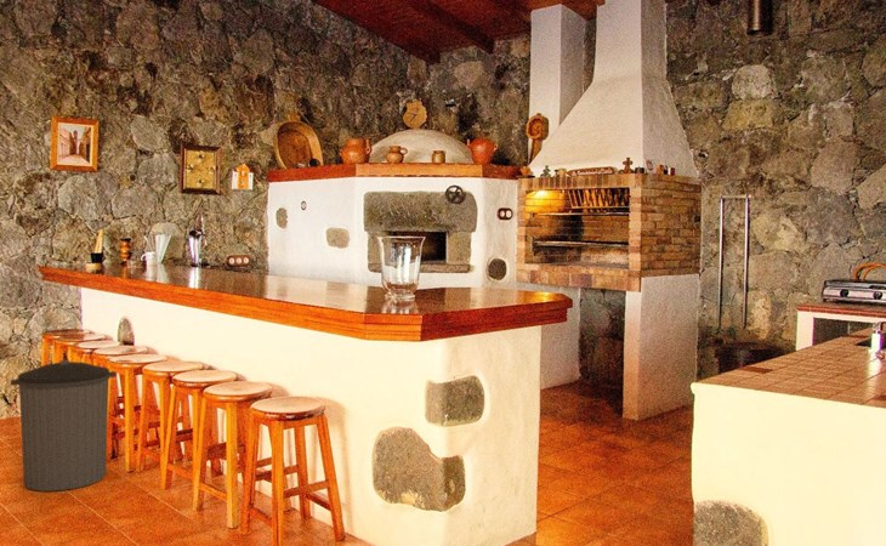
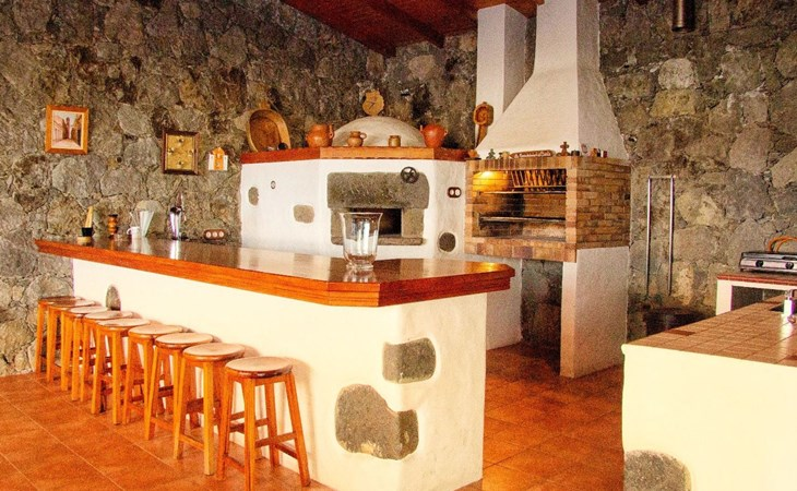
- trash can [10,359,118,493]
